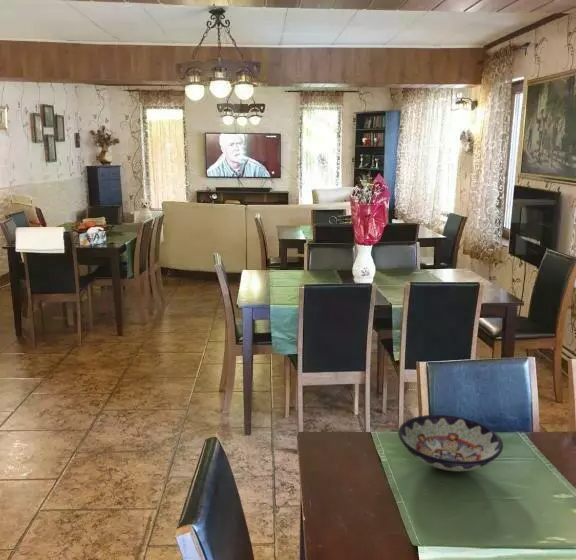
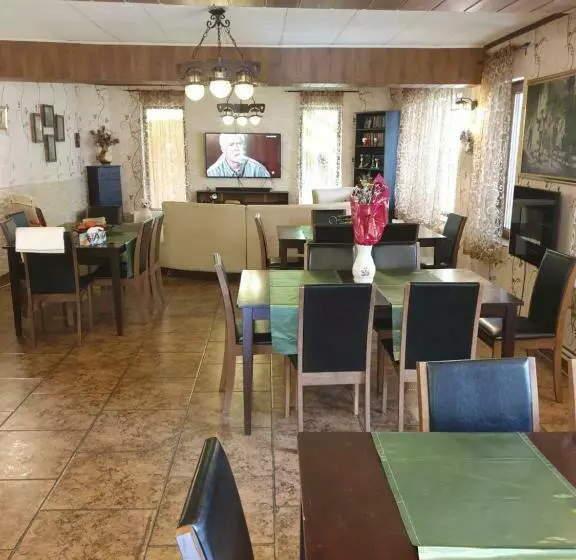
- bowl [397,414,504,472]
